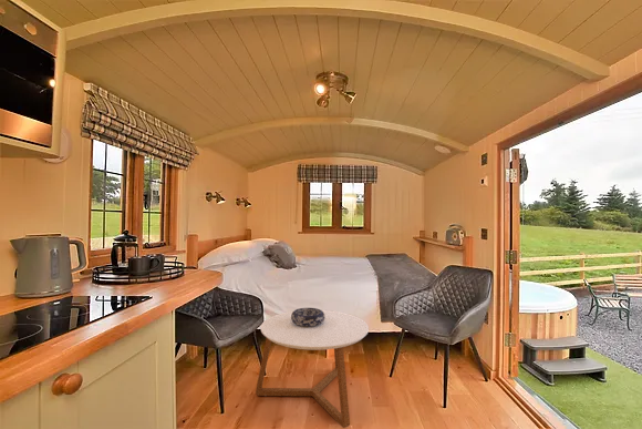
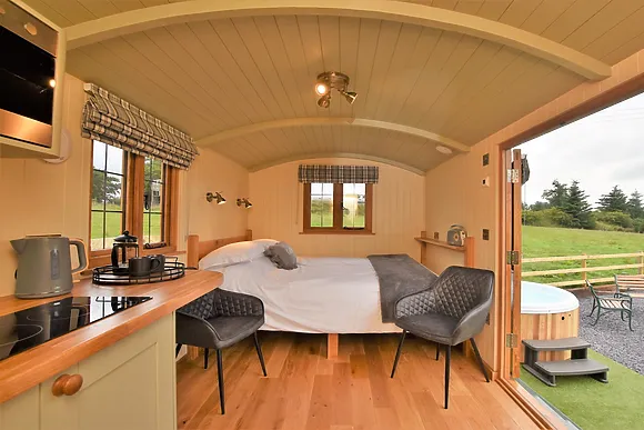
- decorative bowl [291,307,324,327]
- coffee table [255,308,370,429]
